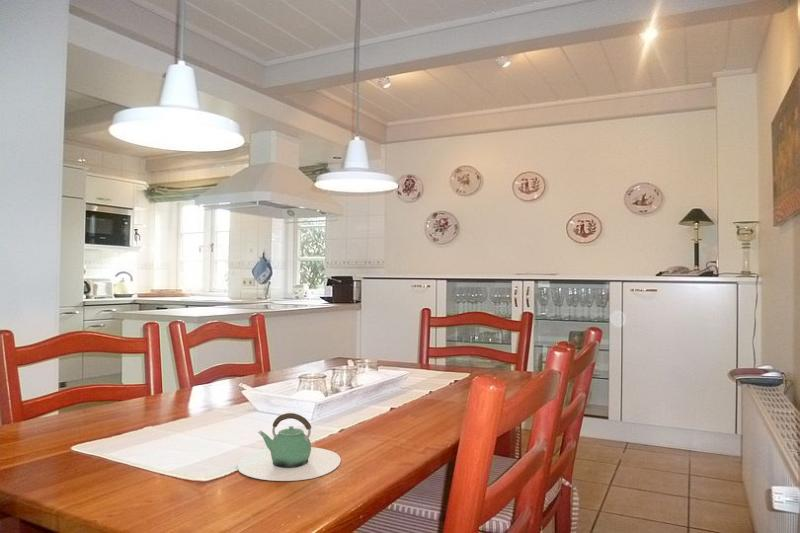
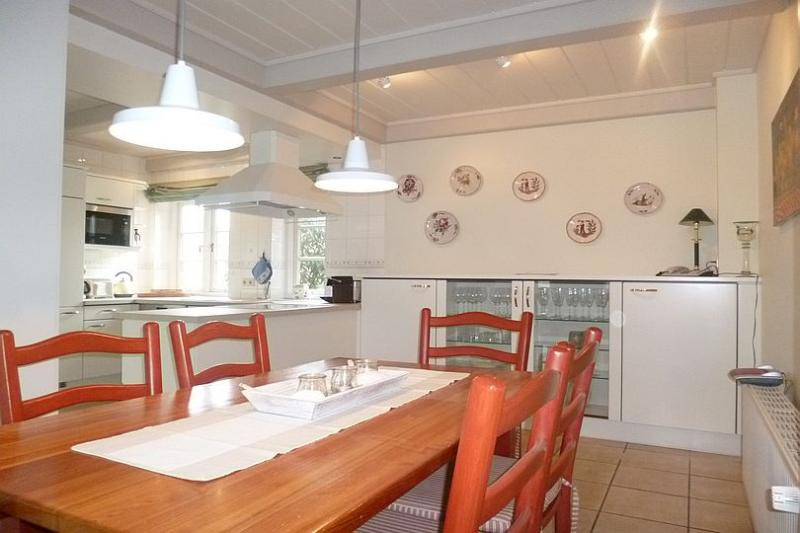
- teapot [237,412,342,482]
